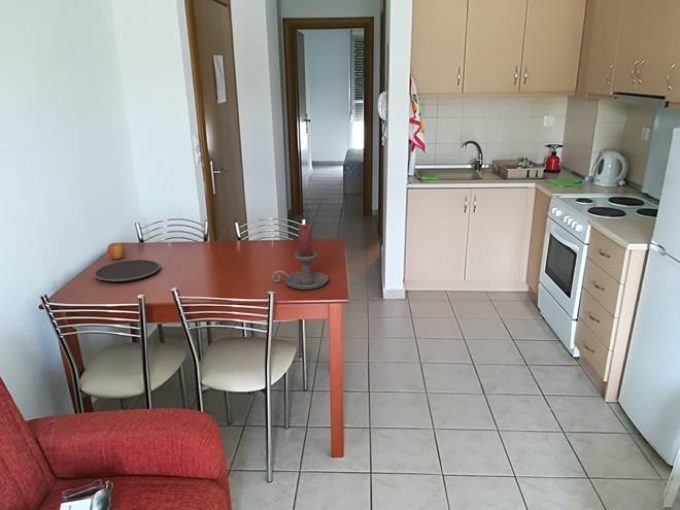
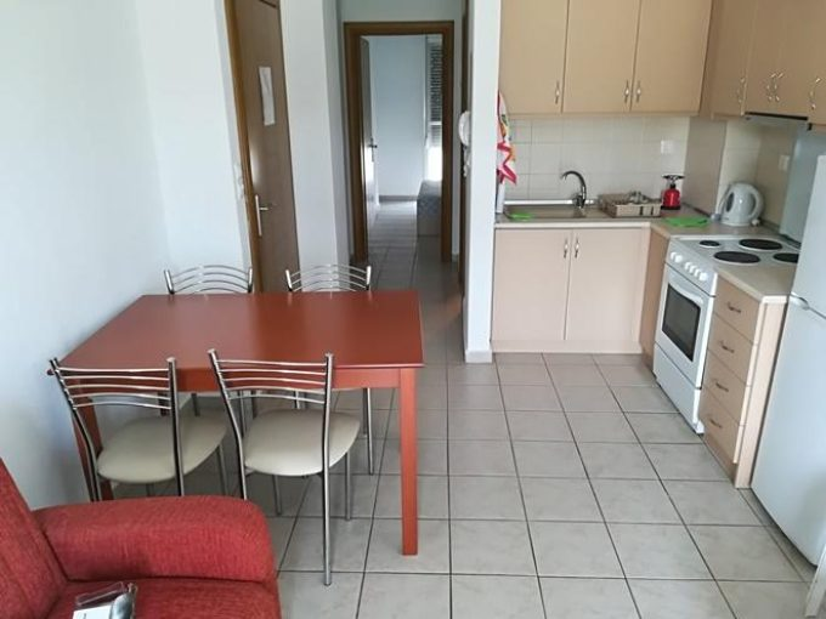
- plate [93,259,161,283]
- apple [106,242,126,260]
- candle holder [271,224,329,291]
